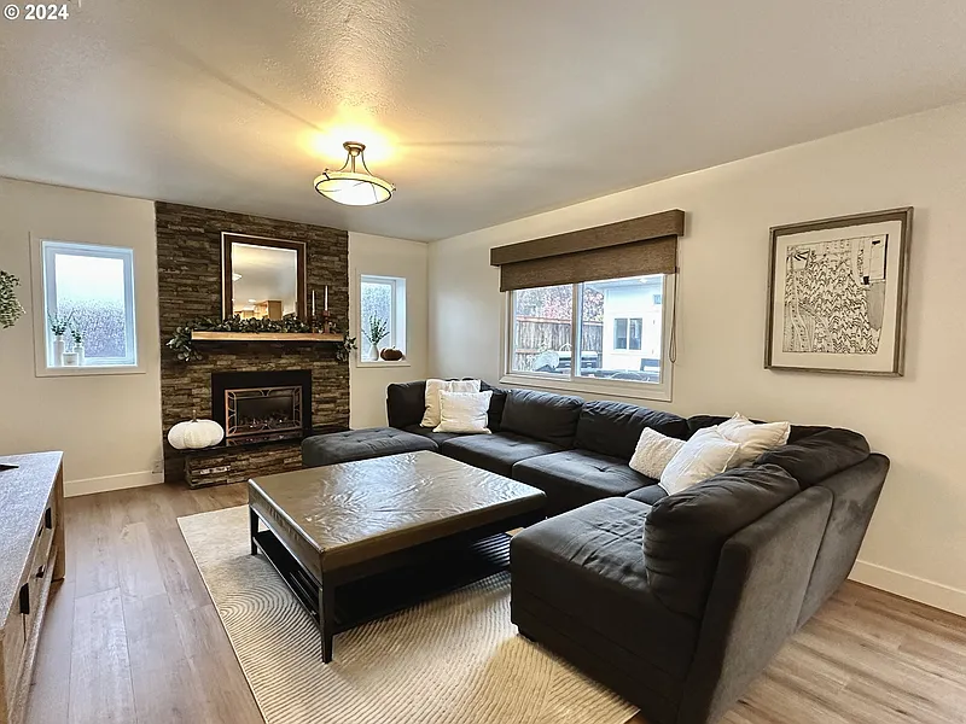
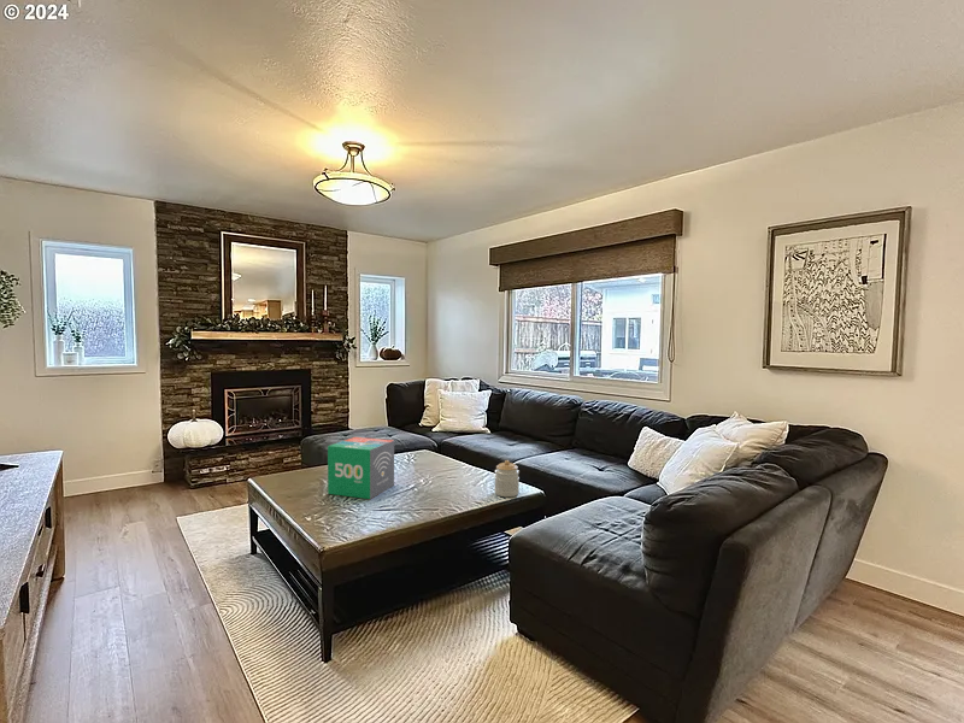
+ jar [493,459,521,498]
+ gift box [327,436,395,500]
